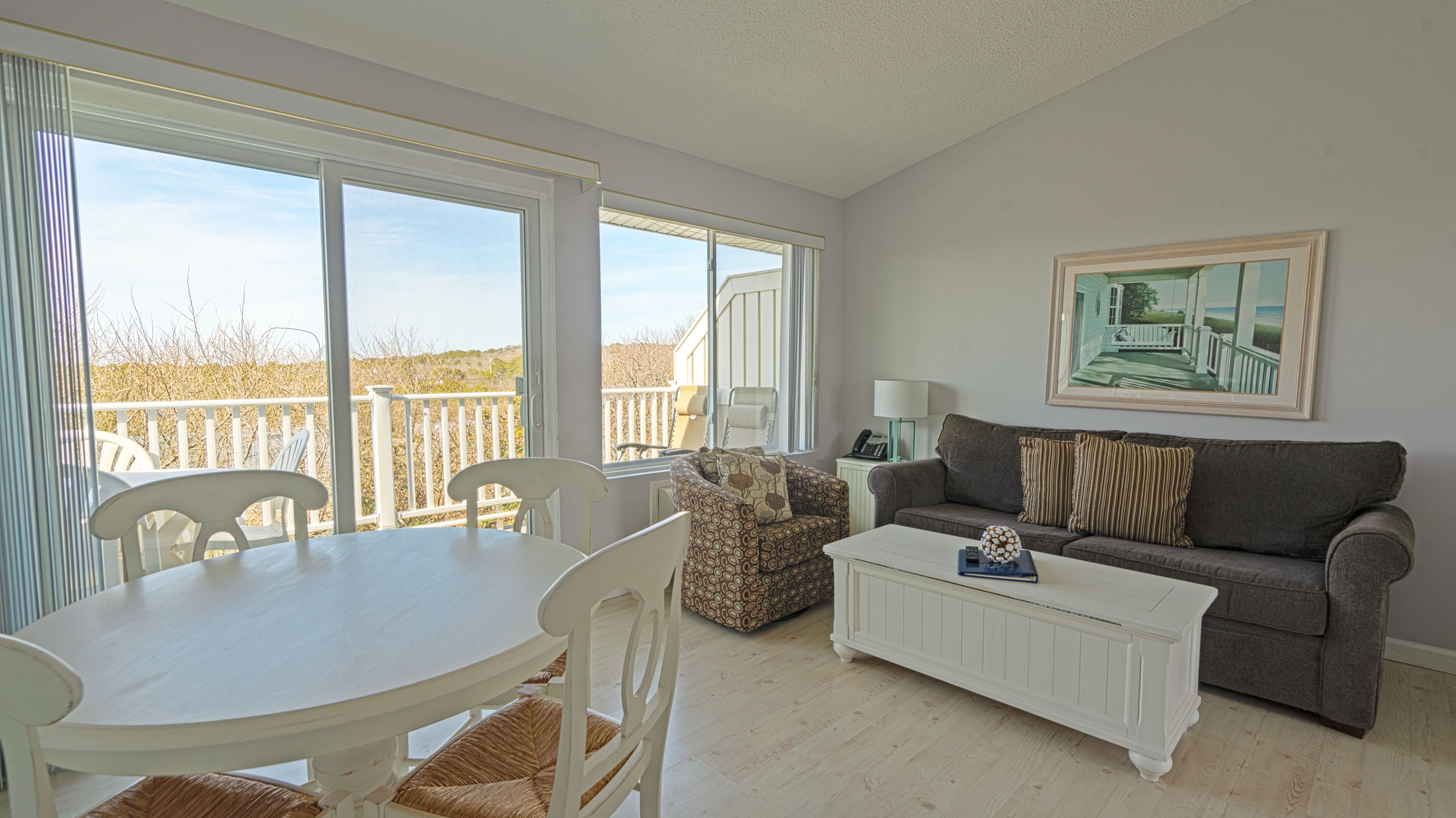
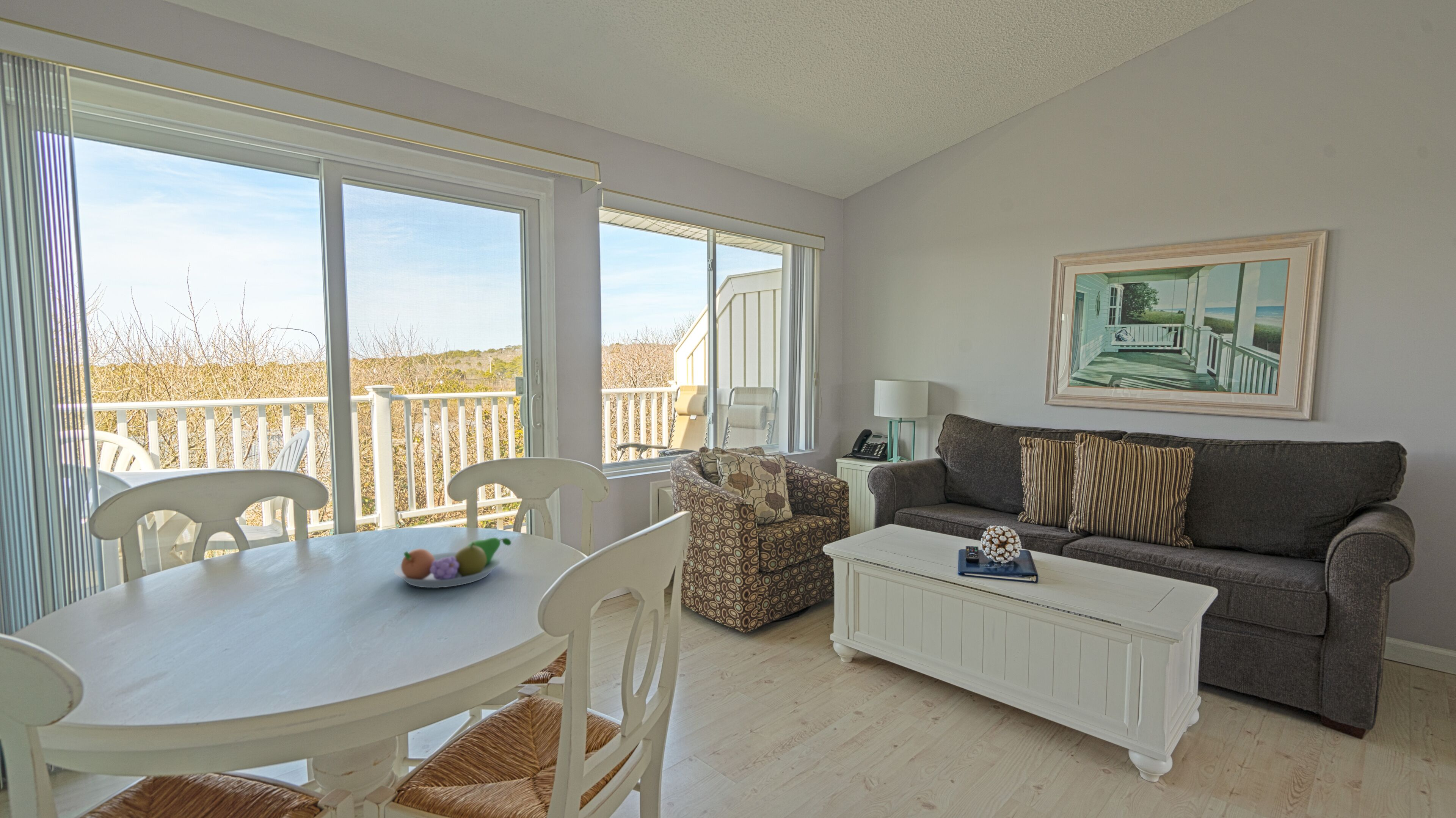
+ fruit bowl [394,537,511,588]
